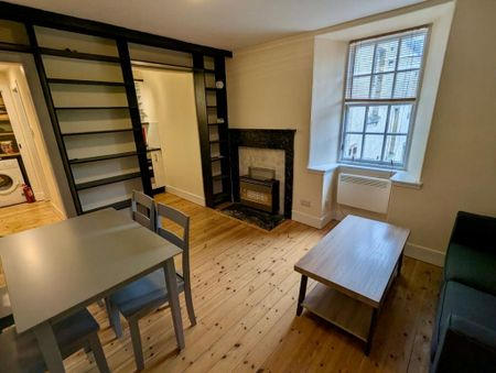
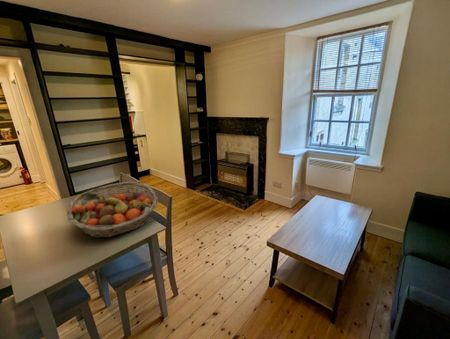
+ fruit basket [66,181,159,239]
